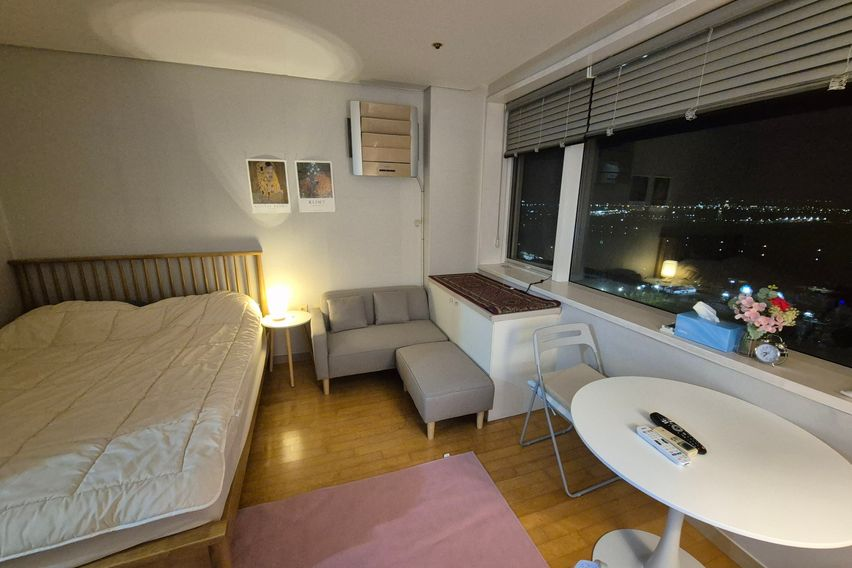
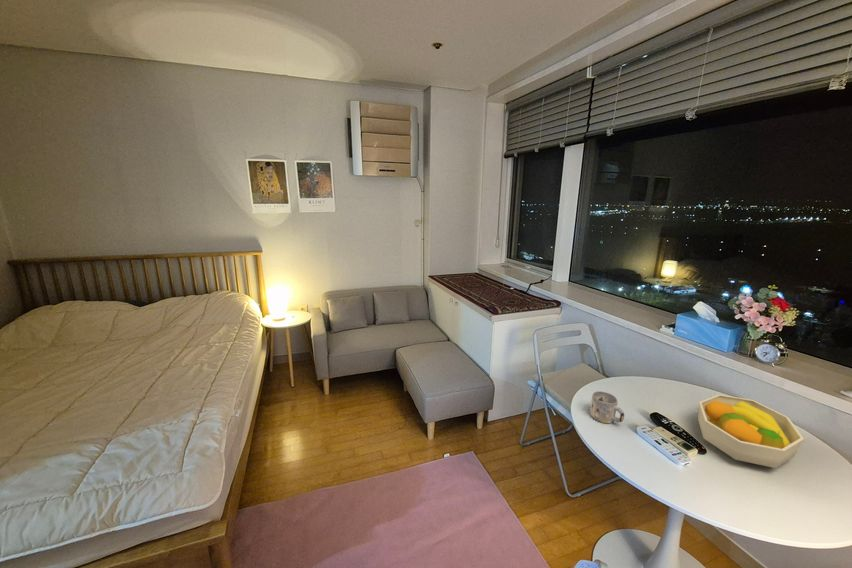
+ fruit bowl [697,394,805,469]
+ mug [589,390,625,424]
